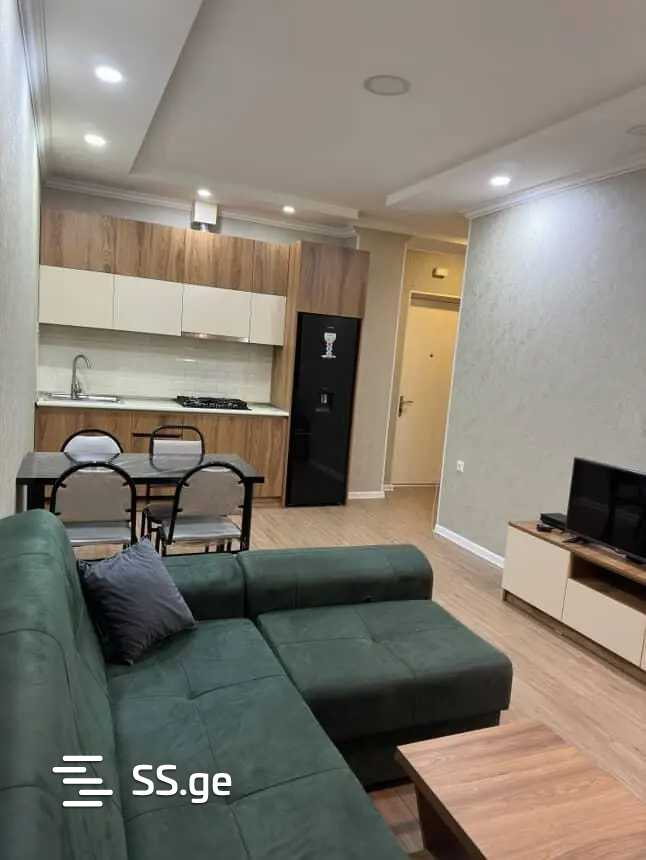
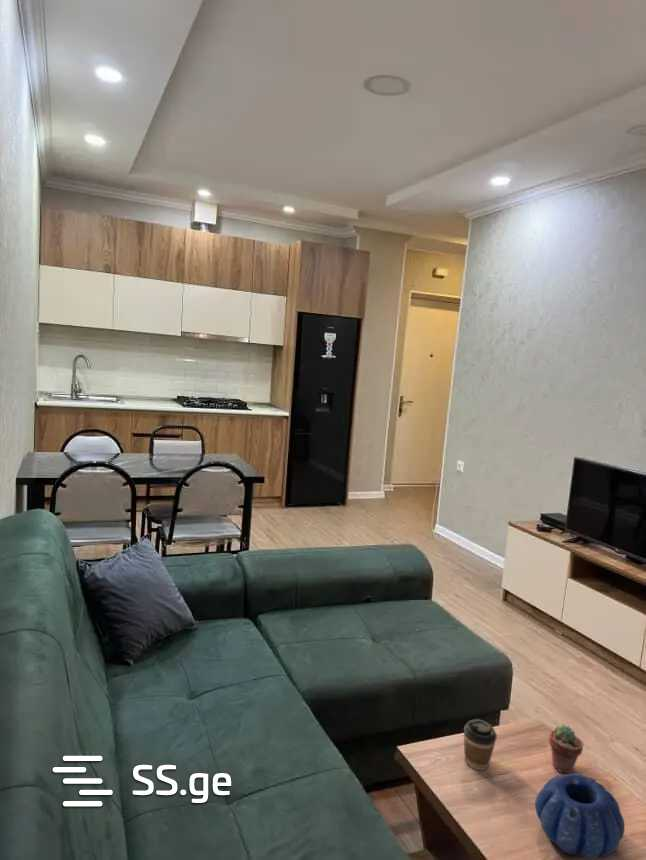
+ coffee cup [463,718,498,771]
+ decorative bowl [534,772,626,860]
+ potted succulent [548,724,584,774]
